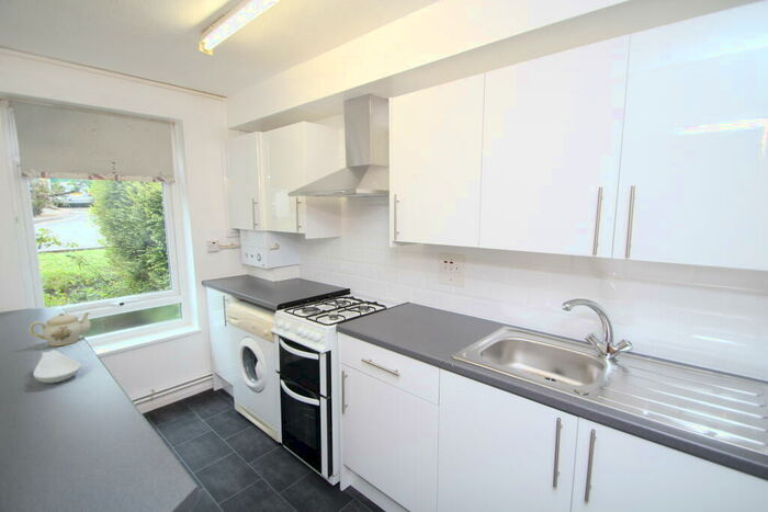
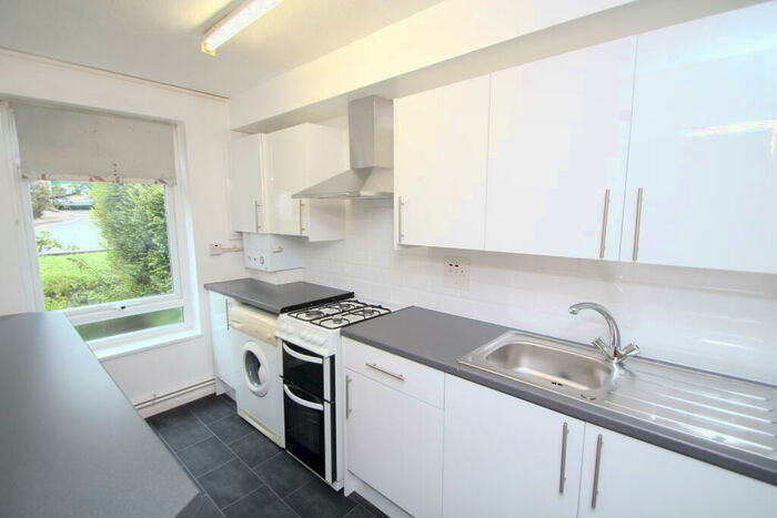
- spoon rest [32,349,81,384]
- teapot [27,311,92,348]
